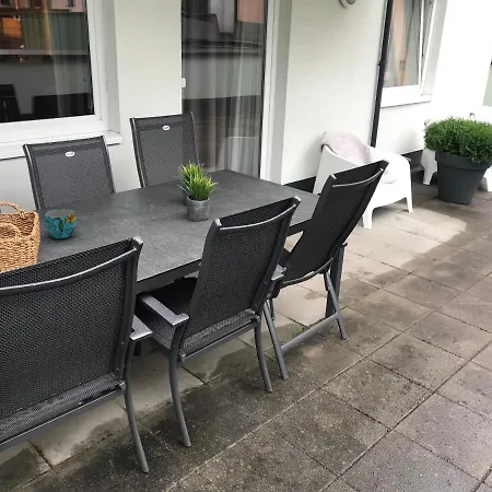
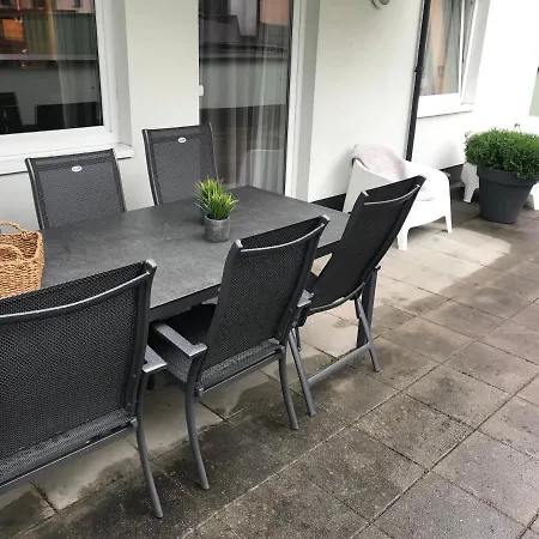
- cup [44,208,78,239]
